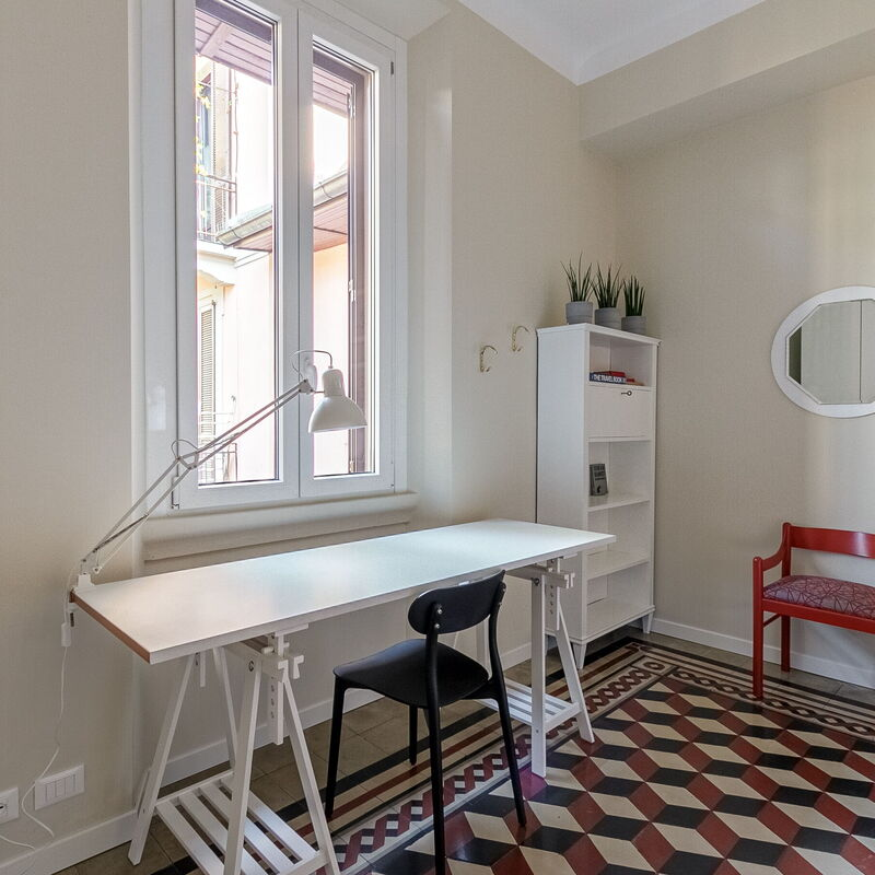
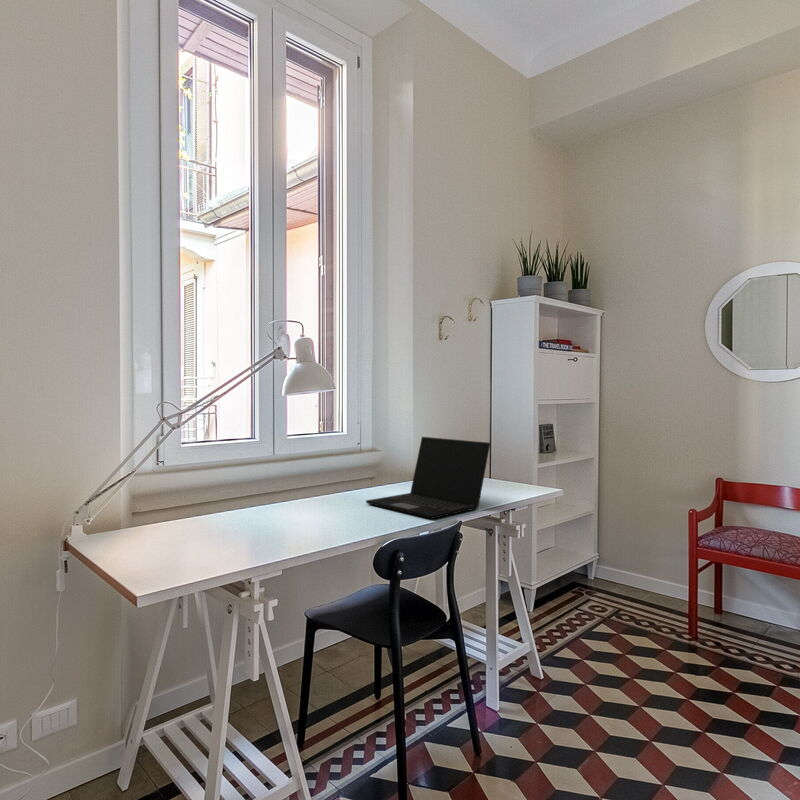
+ laptop [365,436,491,520]
